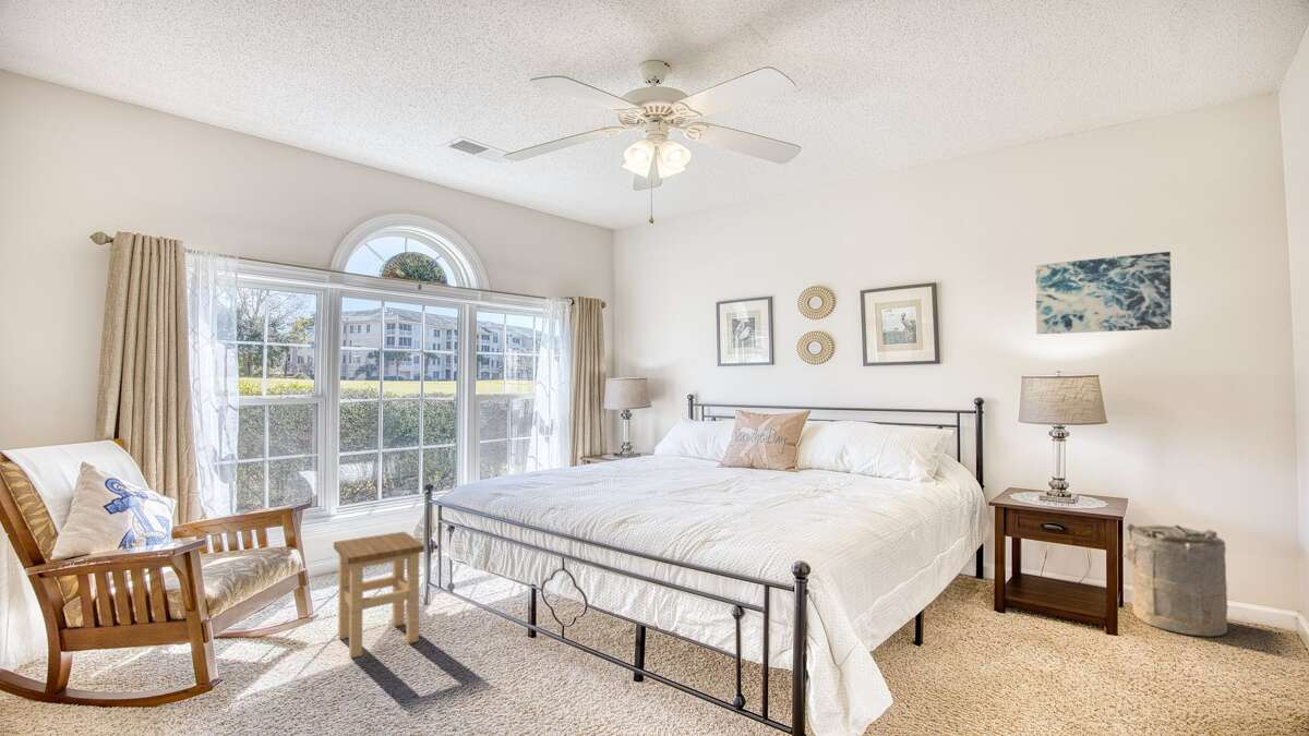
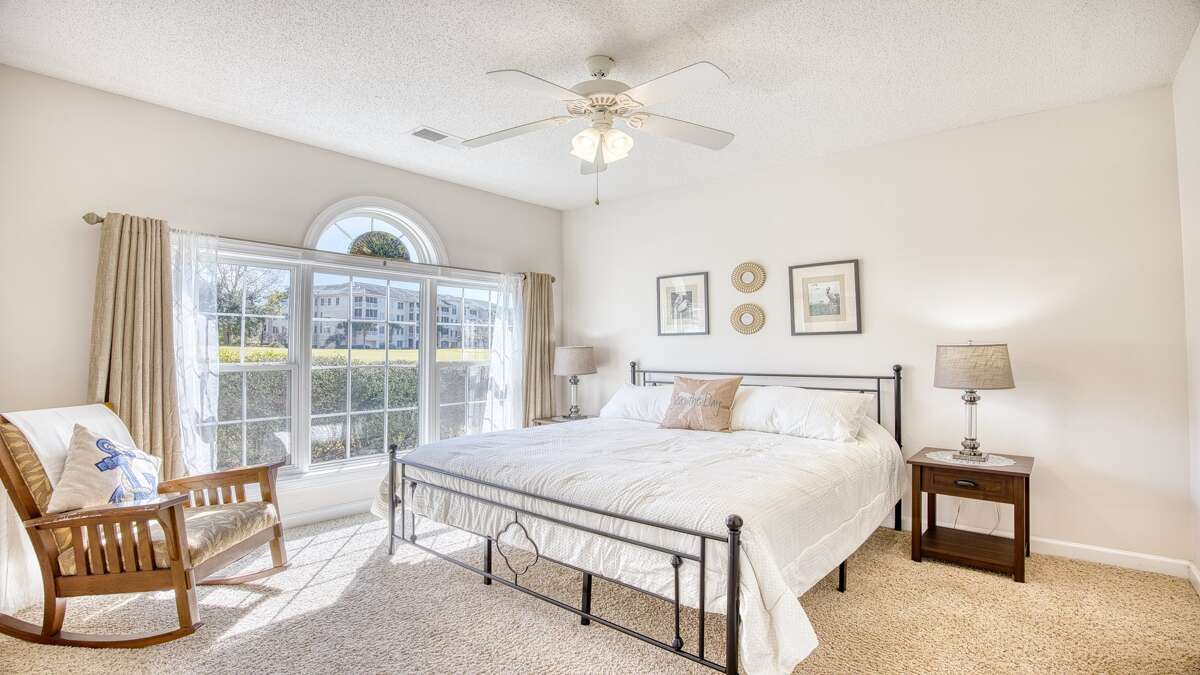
- laundry hamper [1121,522,1228,638]
- wall art [1034,251,1173,335]
- stool [333,531,425,660]
